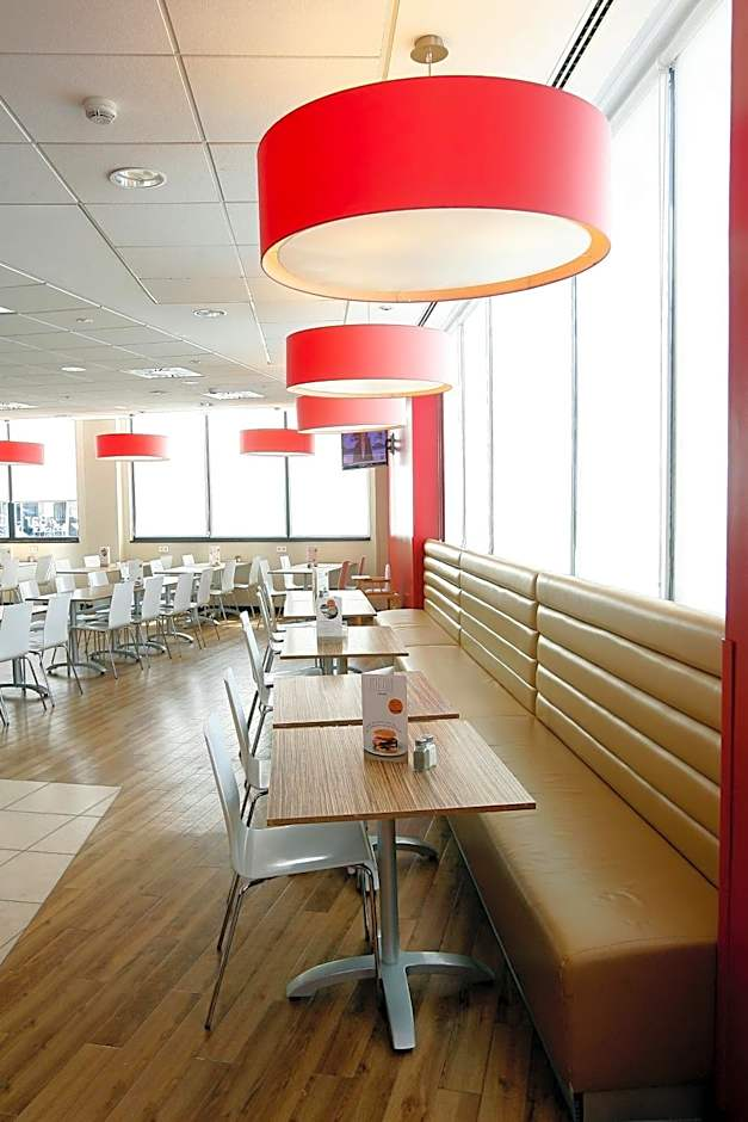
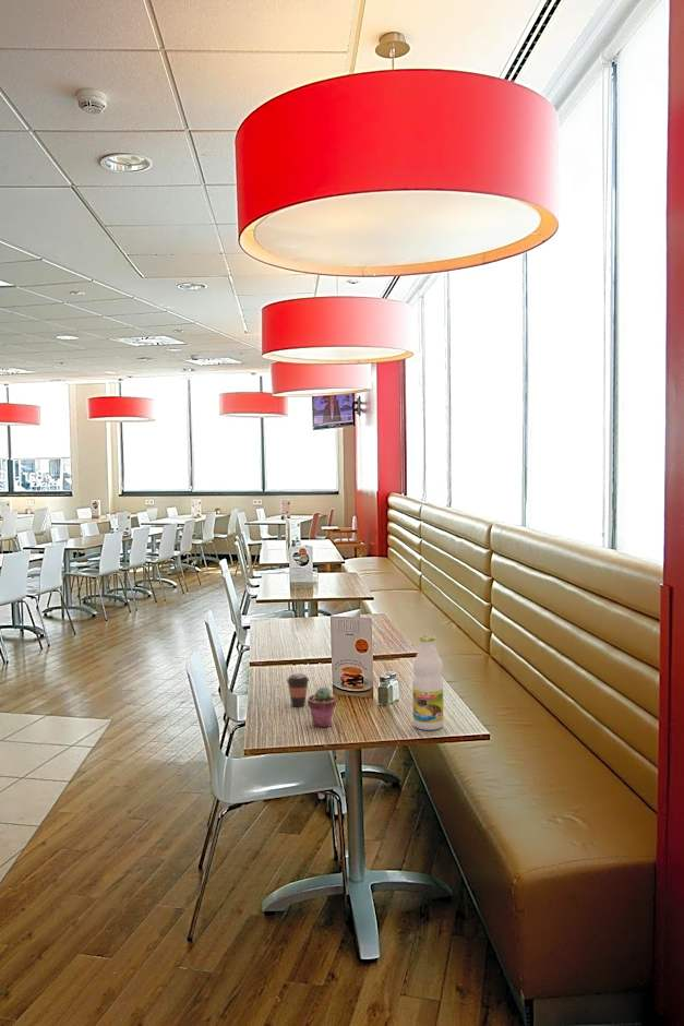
+ bottle [411,634,444,731]
+ coffee cup [286,672,310,707]
+ potted succulent [307,687,337,728]
